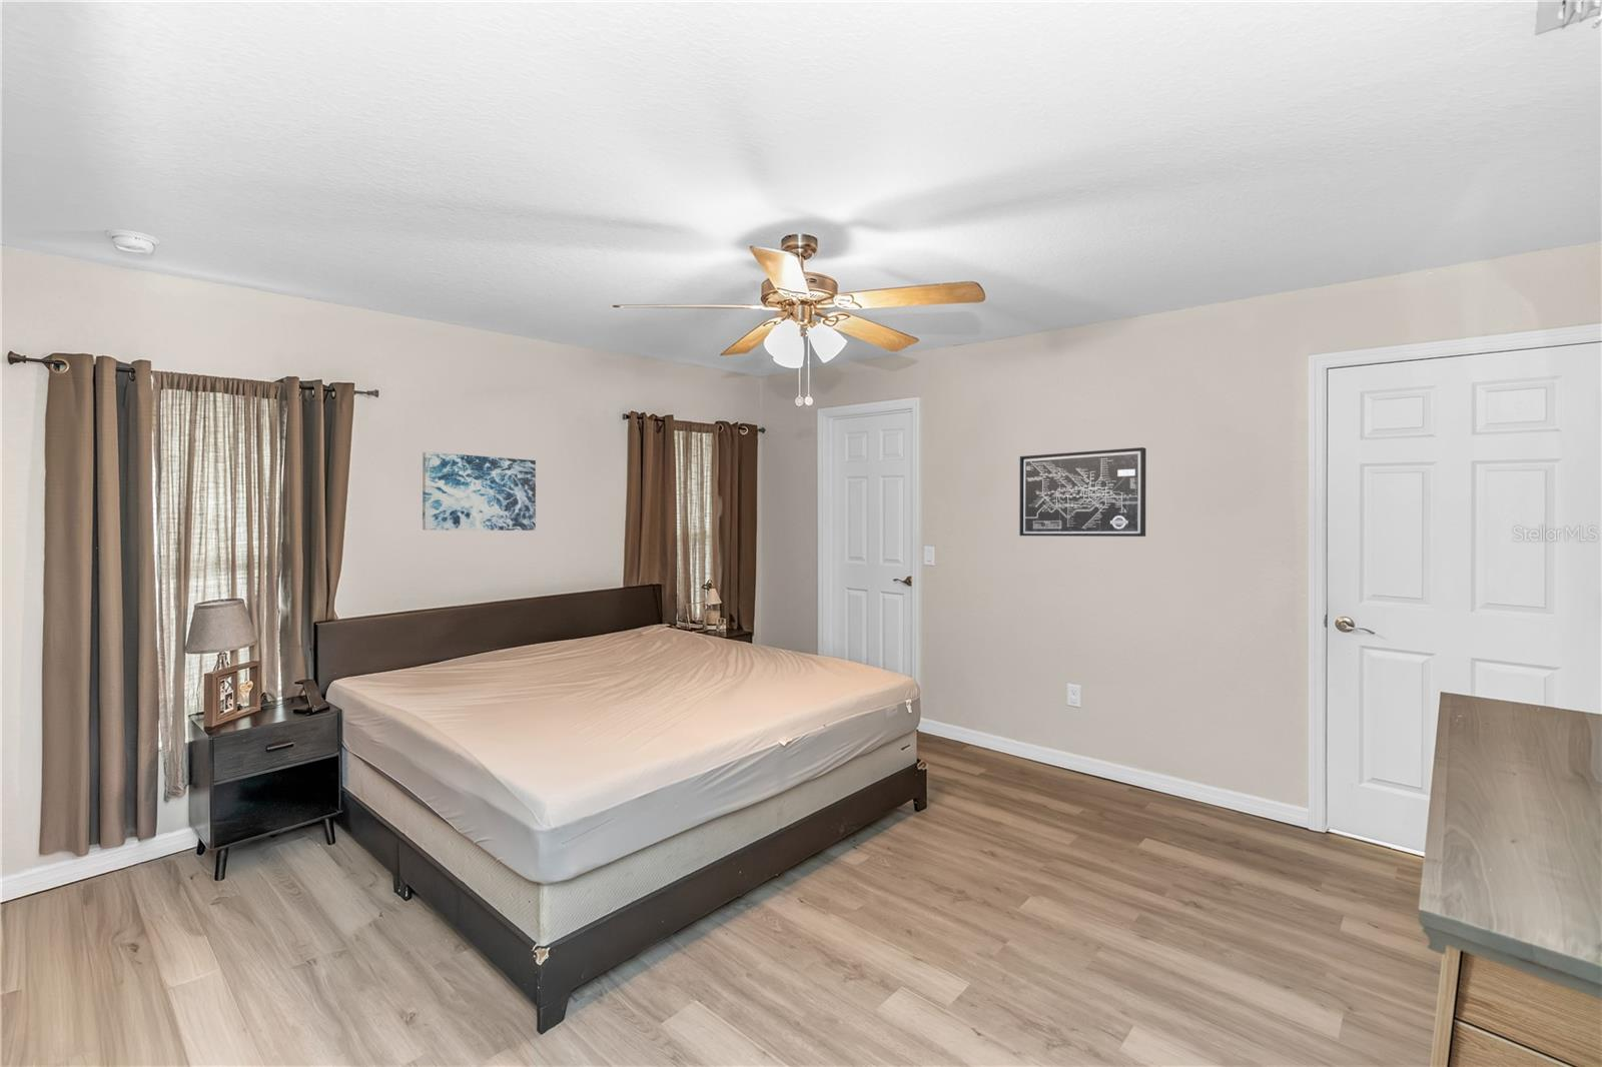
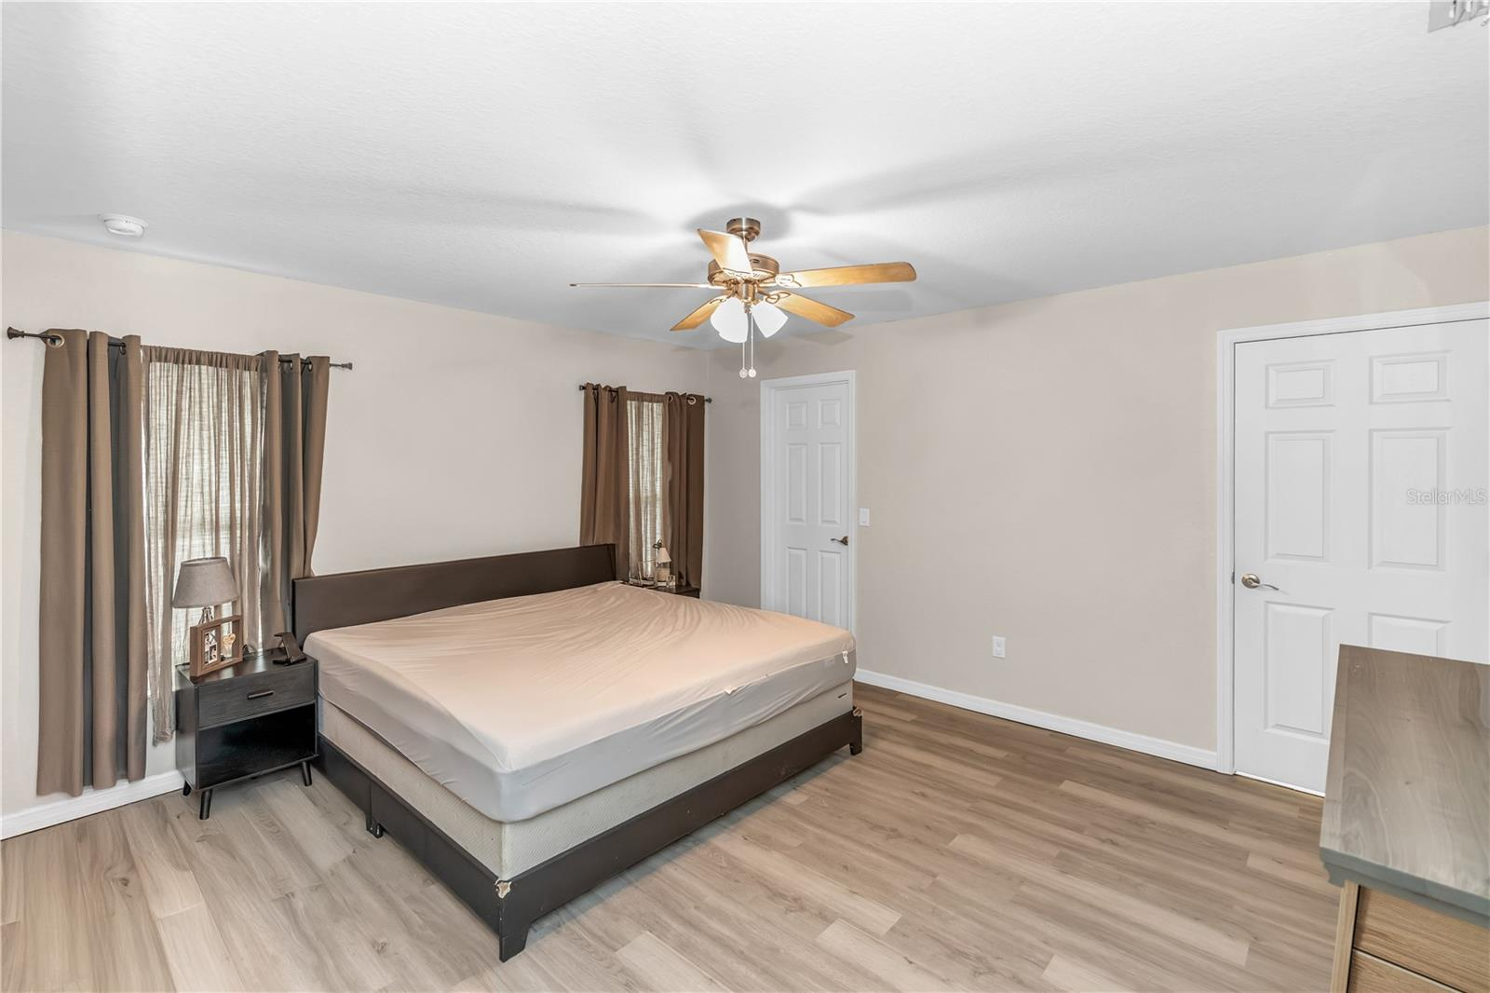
- wall art [1018,447,1147,537]
- wall art [422,450,537,531]
